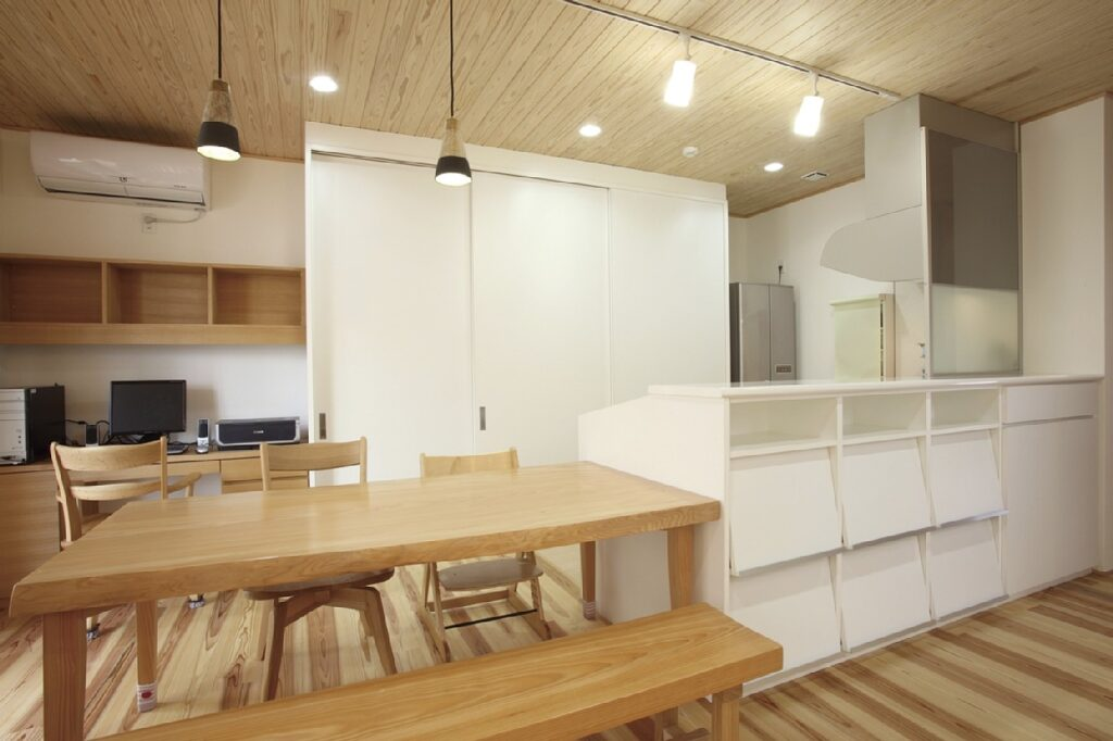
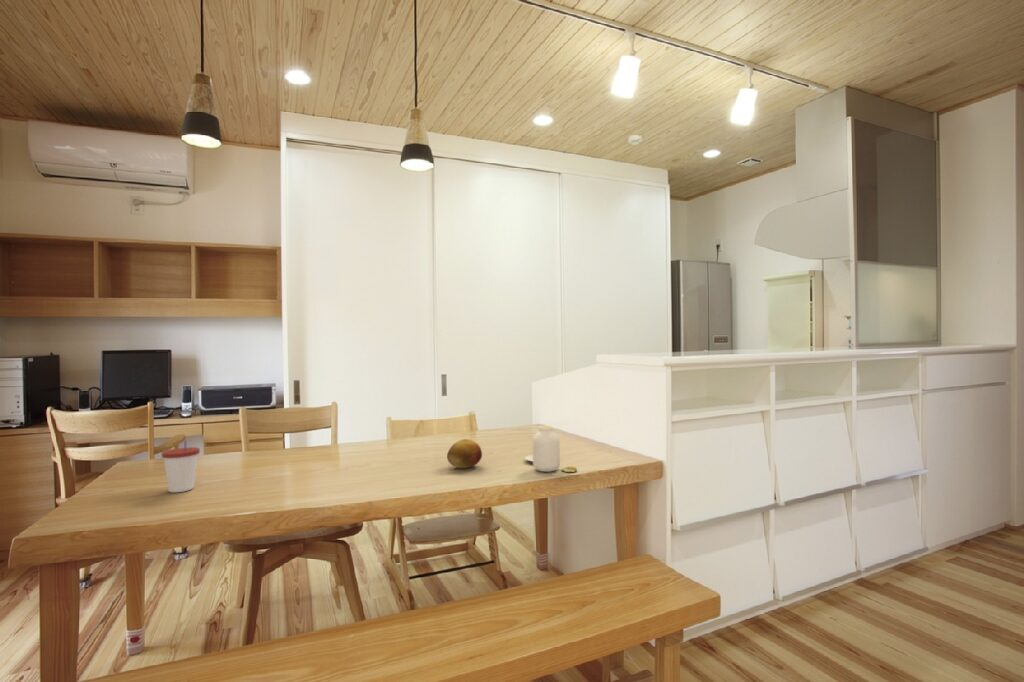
+ cup [161,439,201,493]
+ fruit [446,438,483,469]
+ jar [524,425,578,473]
